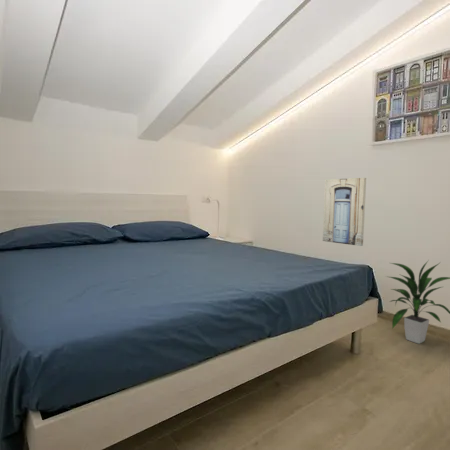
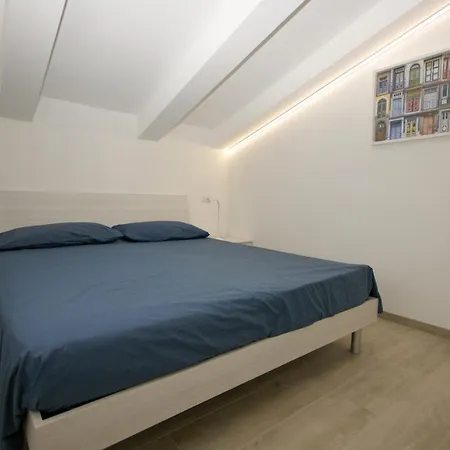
- wall art [322,177,367,247]
- indoor plant [385,260,450,345]
